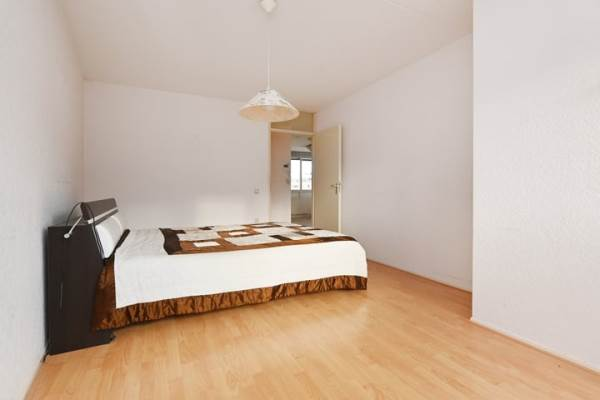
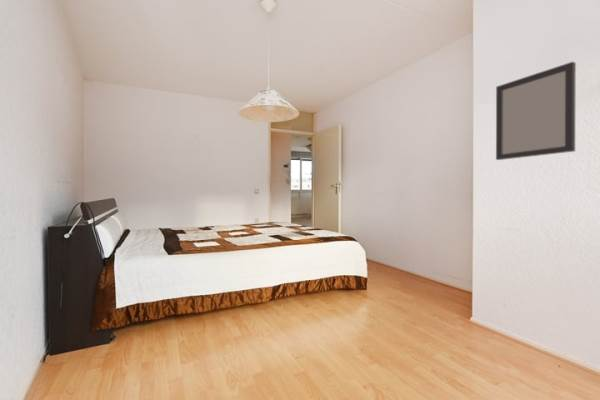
+ home mirror [495,61,577,161]
